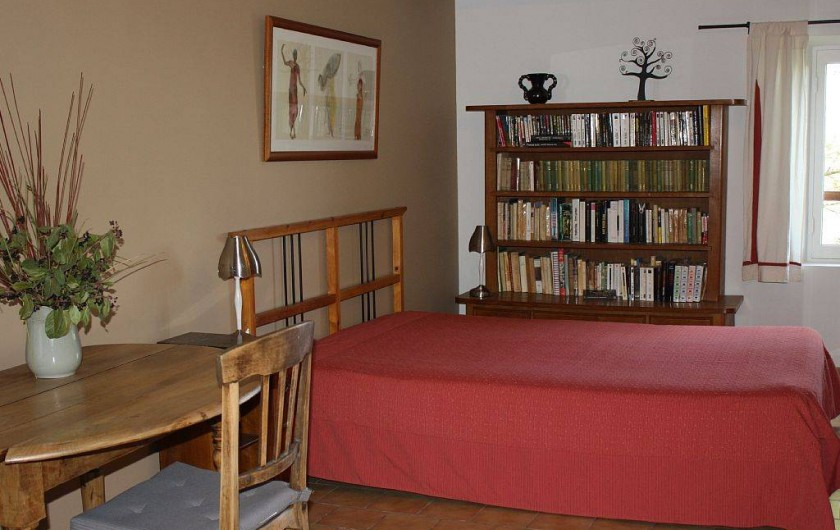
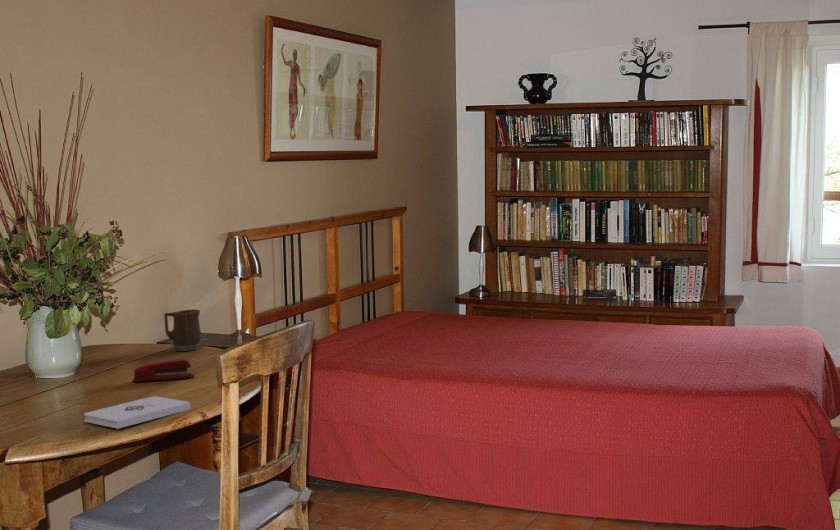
+ stapler [131,358,195,383]
+ notepad [83,395,191,430]
+ mug [163,308,202,352]
